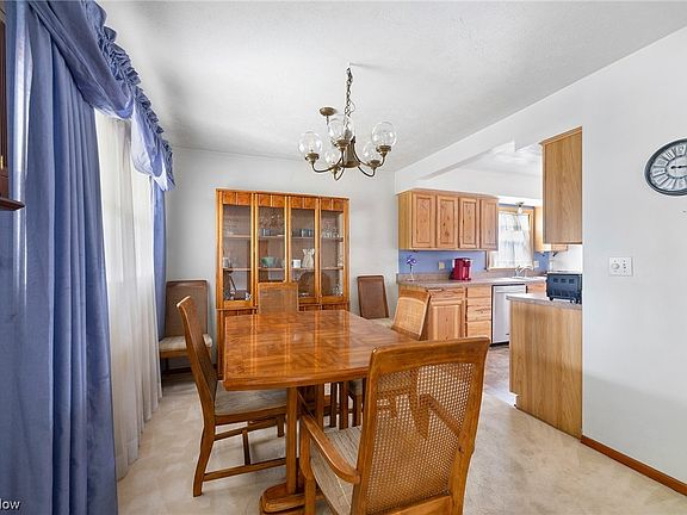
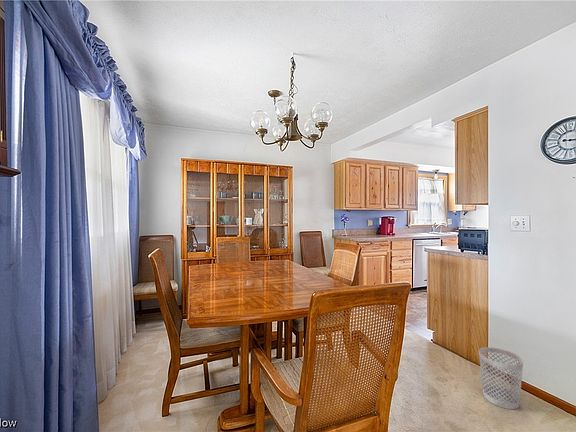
+ wastebasket [478,346,524,410]
